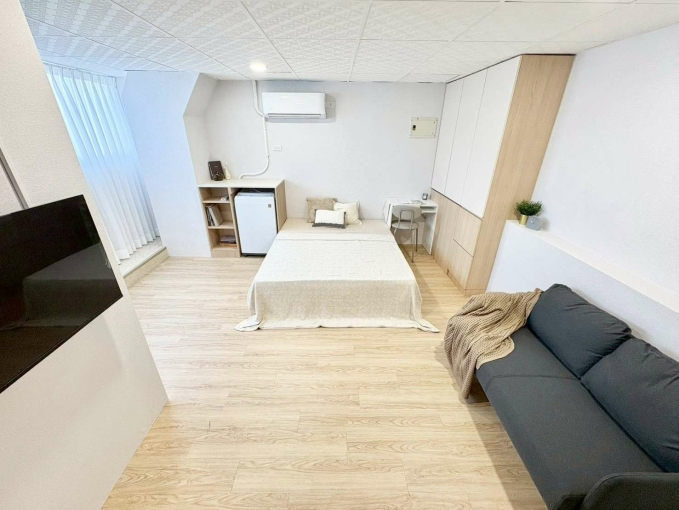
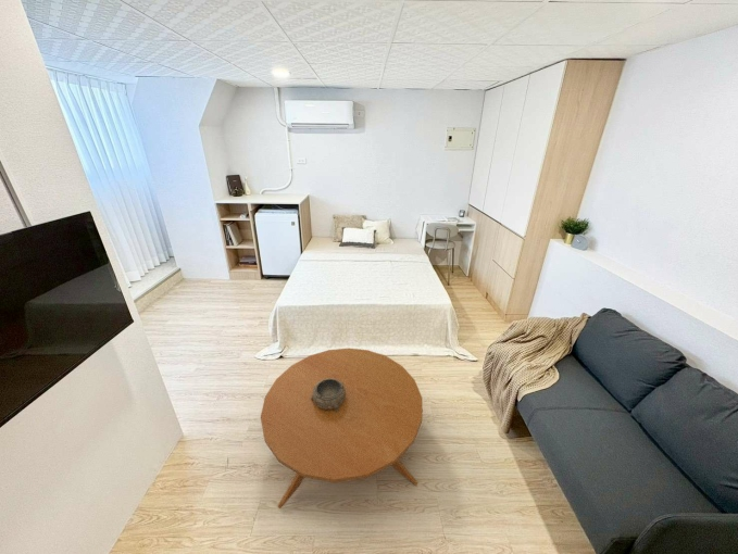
+ coffee table [260,348,424,509]
+ decorative bowl [311,378,346,412]
